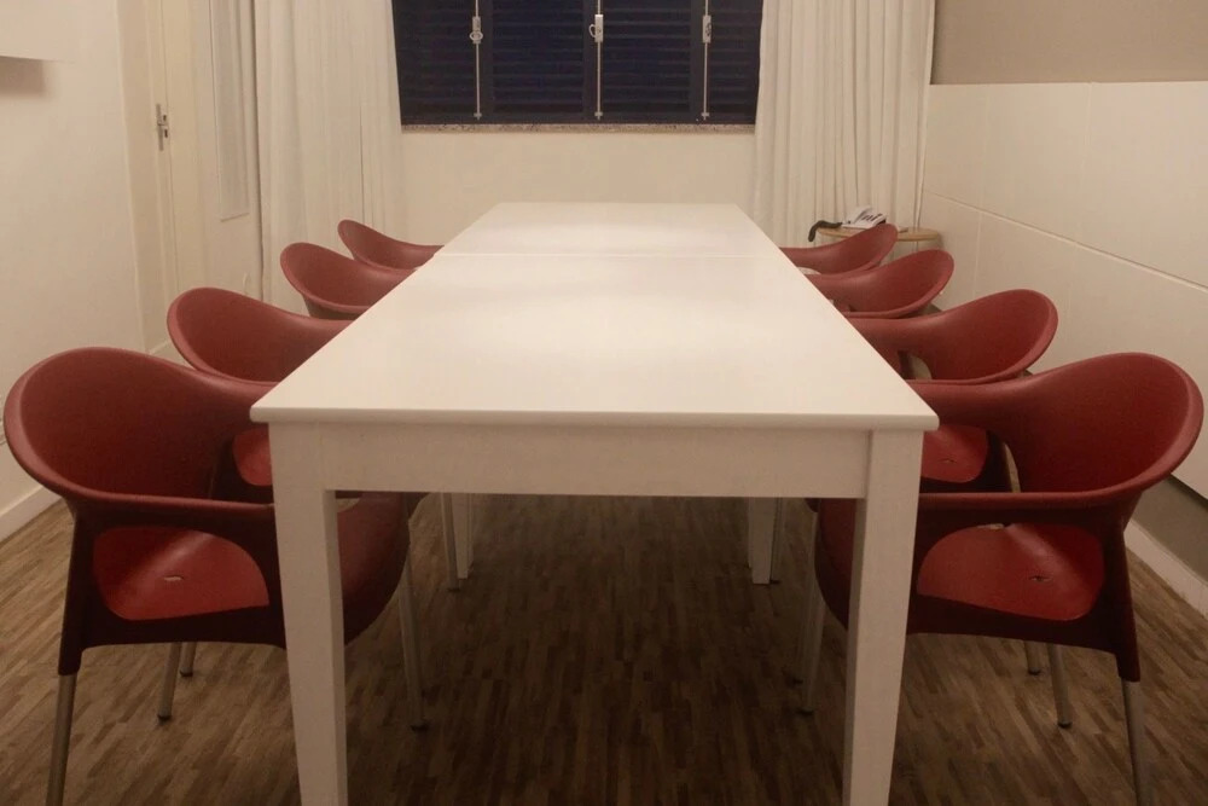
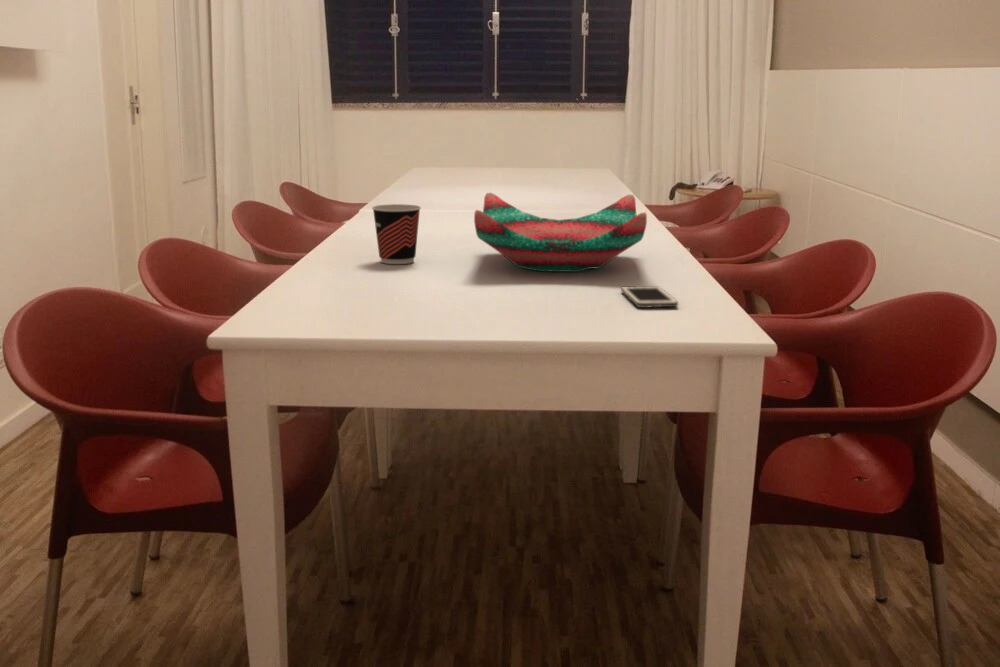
+ cup [371,203,422,265]
+ decorative bowl [473,192,648,273]
+ cell phone [620,285,679,309]
